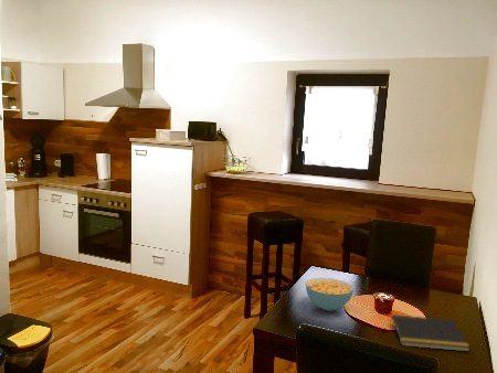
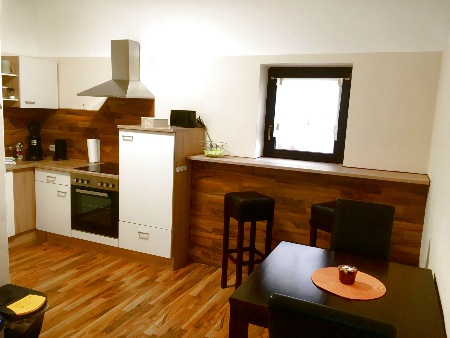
- notepad [389,313,472,352]
- cereal bowl [305,277,355,312]
